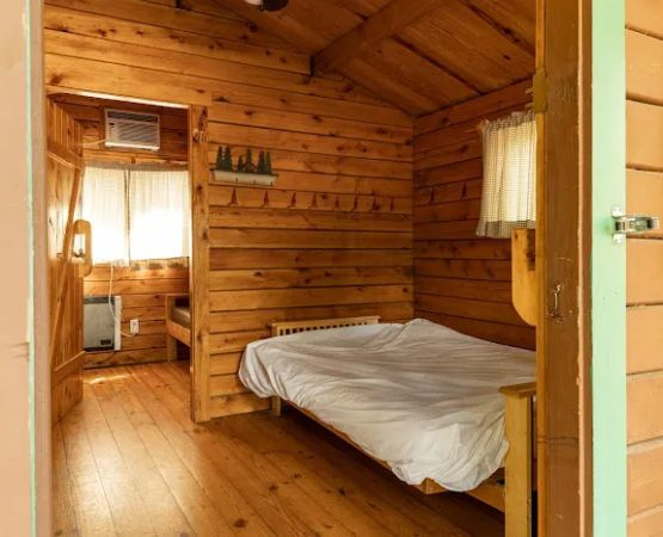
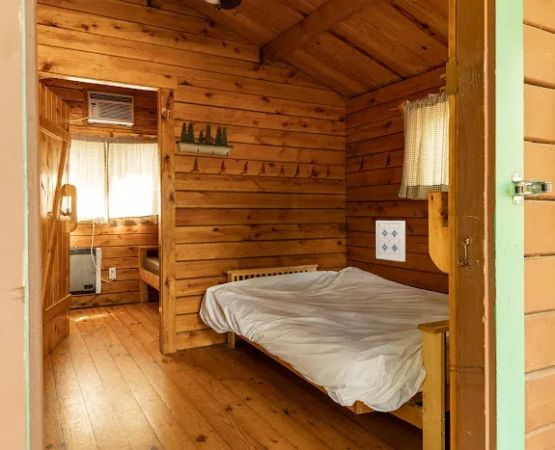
+ wall art [375,220,406,262]
